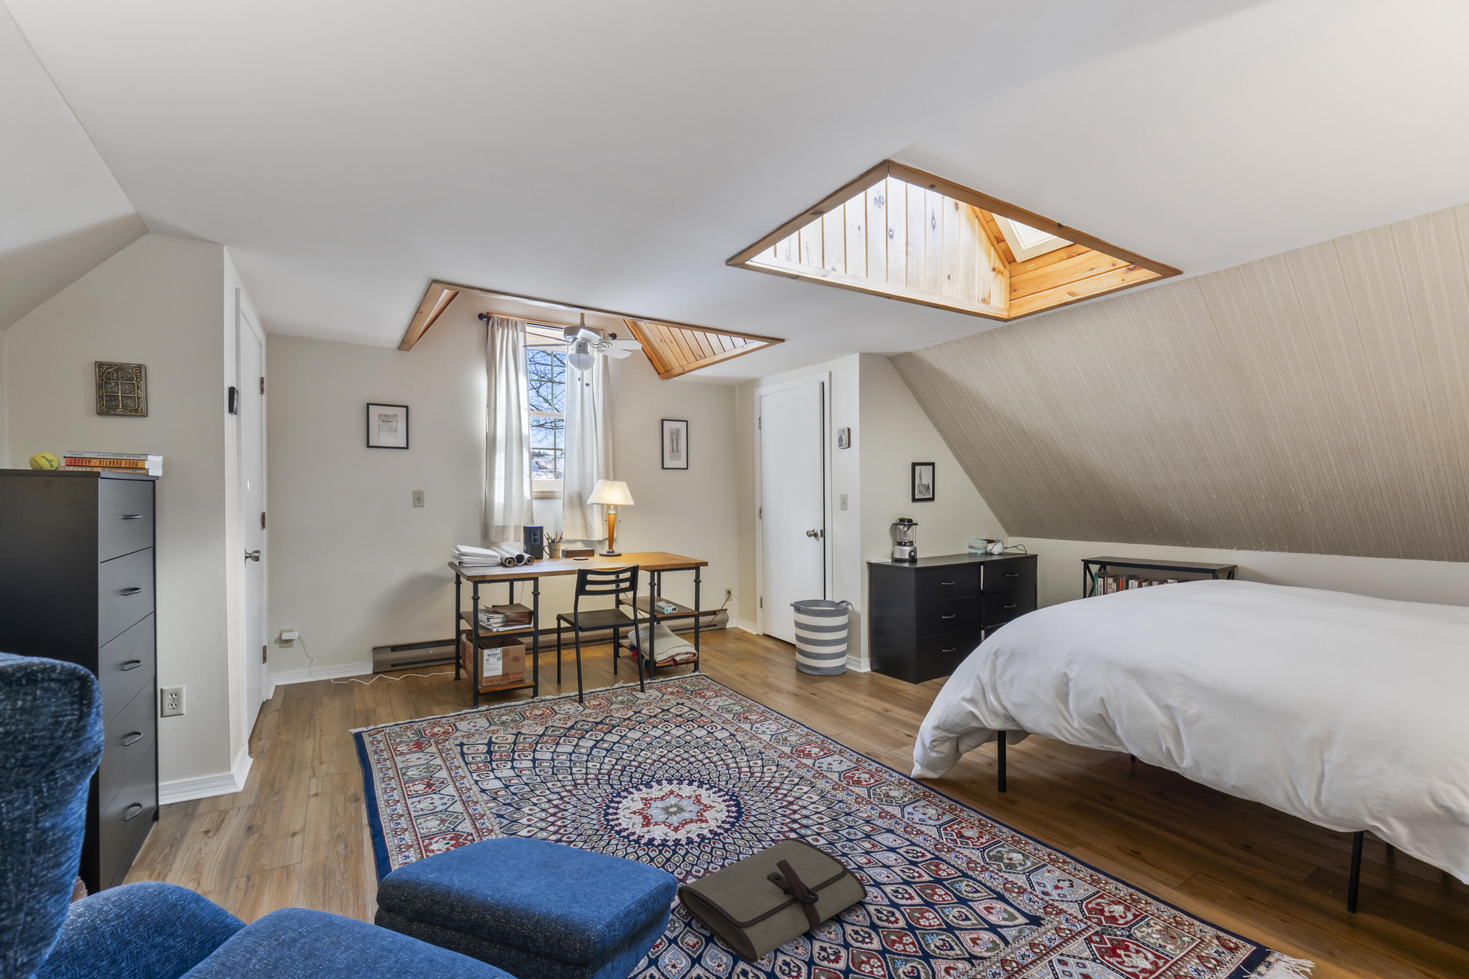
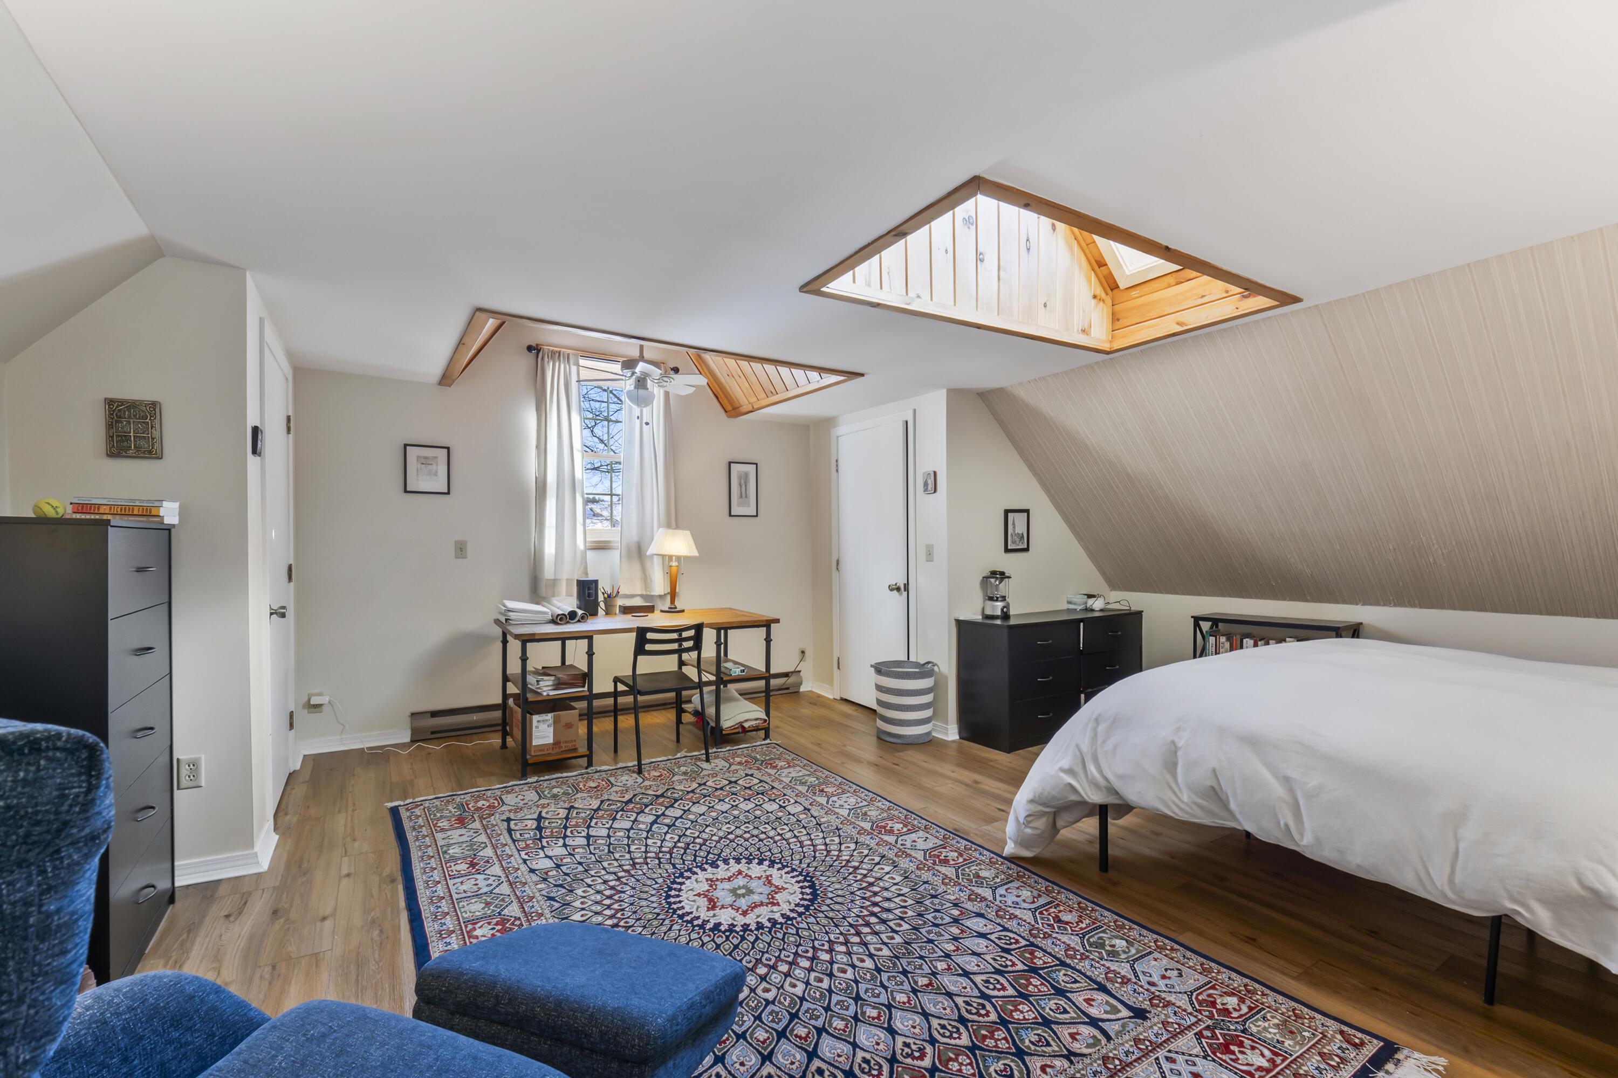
- tool roll [678,838,868,965]
